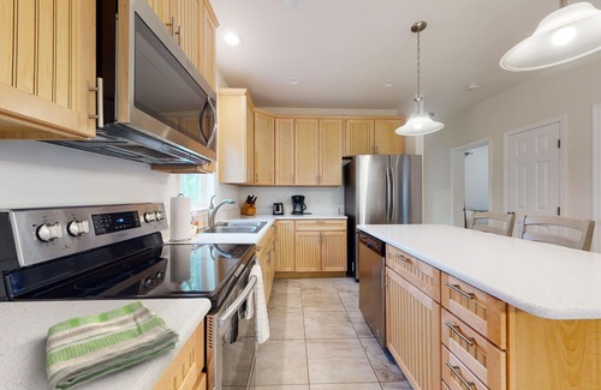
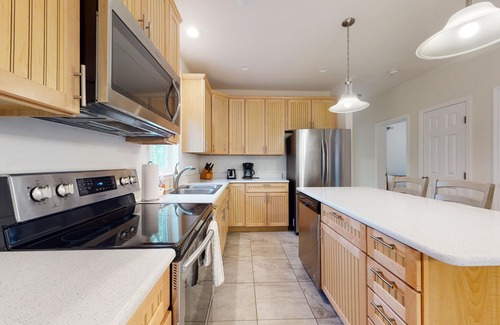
- dish towel [44,300,182,390]
